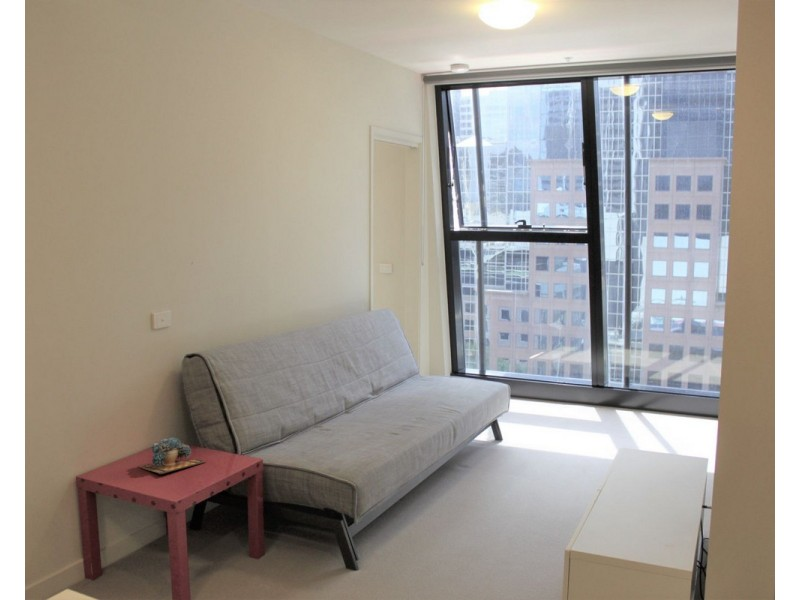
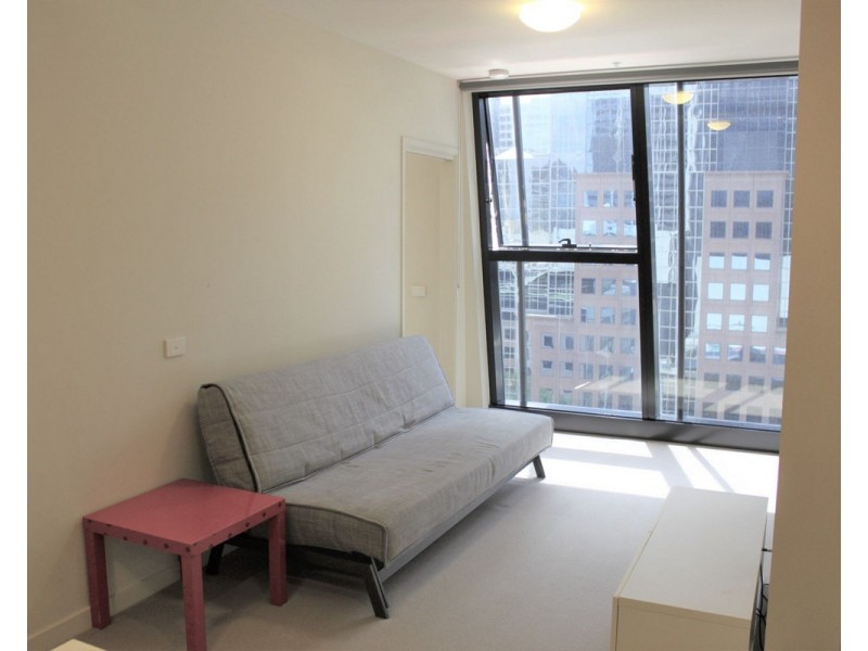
- succulent plant [138,436,207,475]
